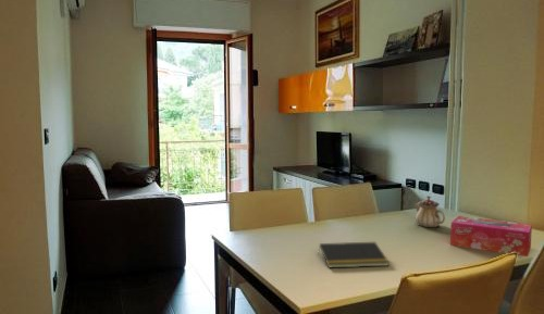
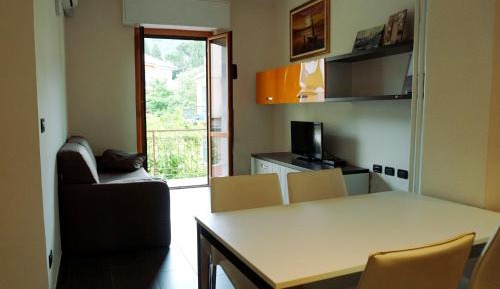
- notepad [317,241,391,269]
- tissue box [449,215,533,258]
- teapot [413,194,446,228]
